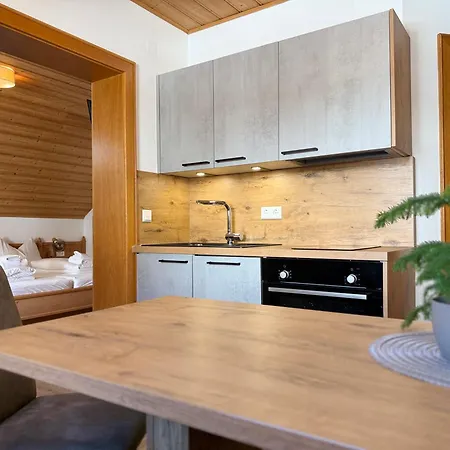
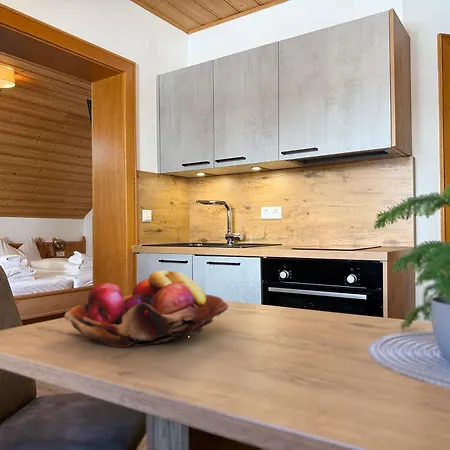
+ fruit basket [64,269,230,348]
